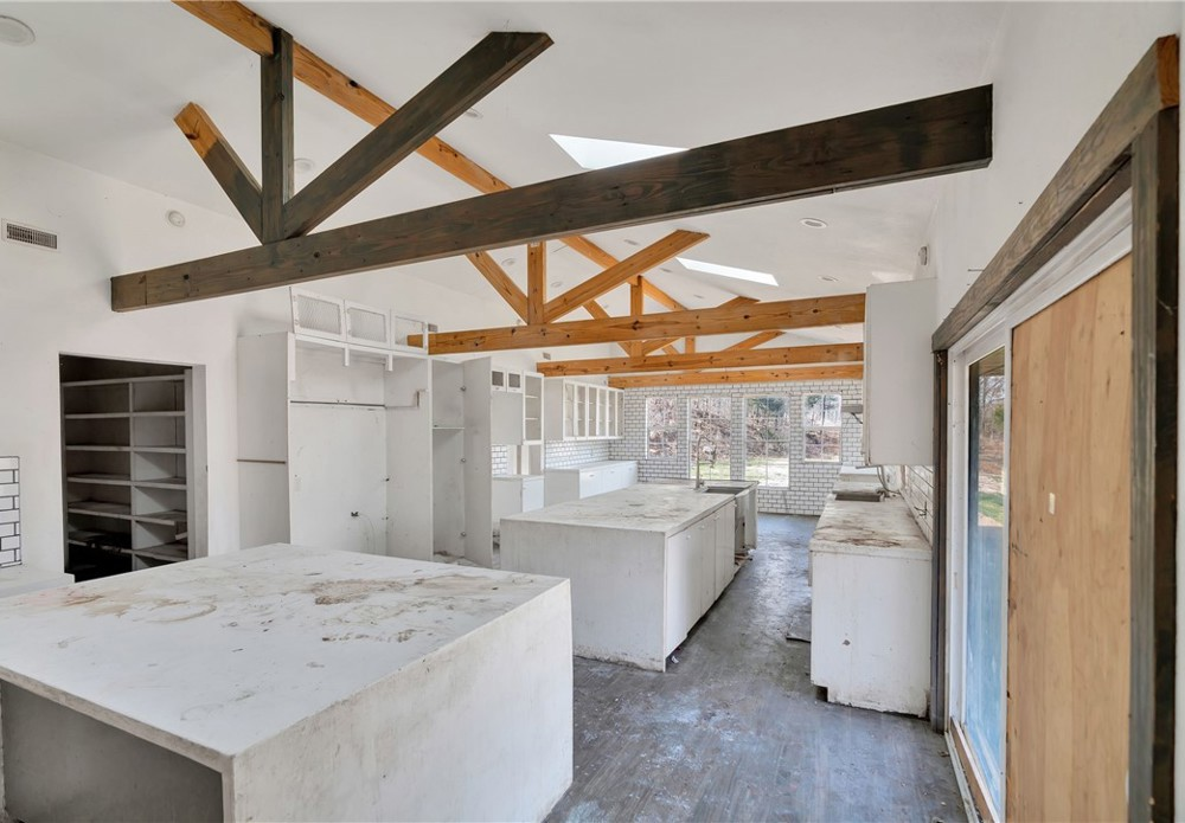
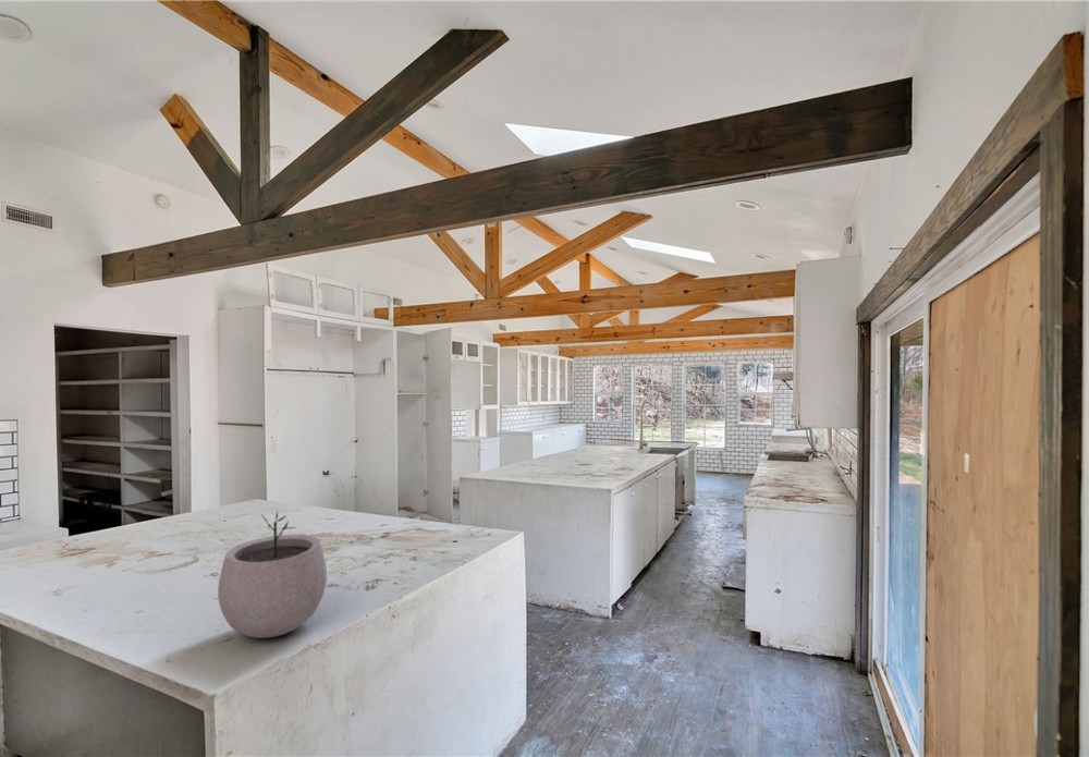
+ plant pot [217,511,328,639]
